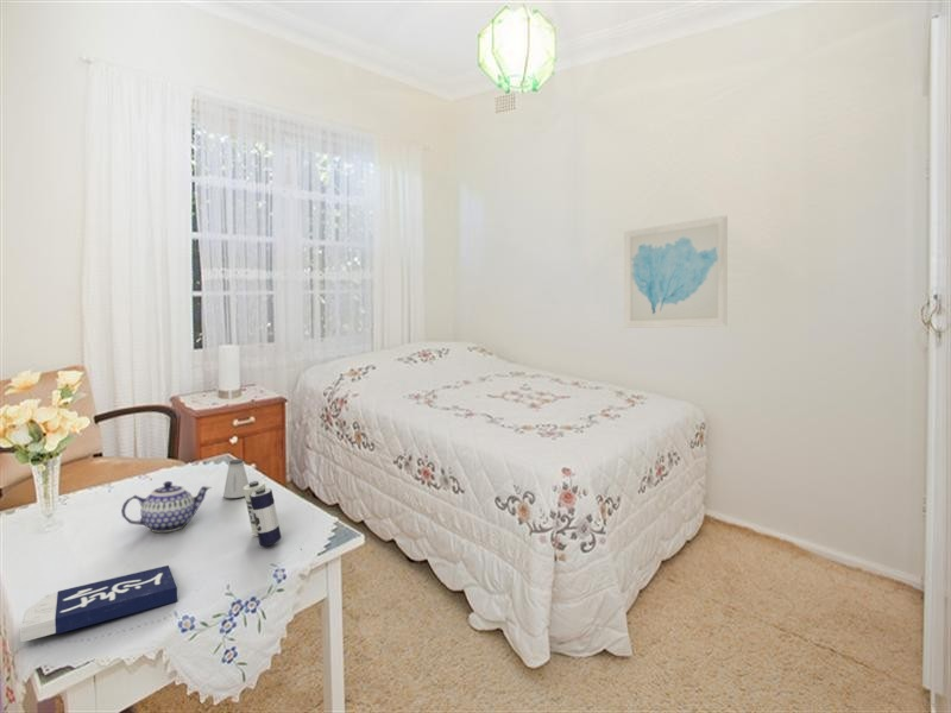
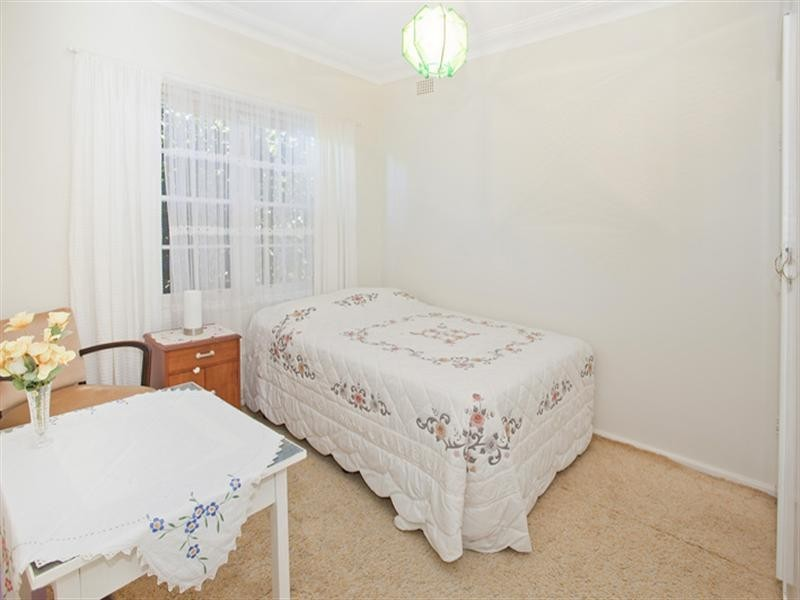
- teapot [120,480,212,534]
- saltshaker [222,458,250,499]
- candle [244,480,303,551]
- book [19,564,180,643]
- wall art [623,214,729,329]
